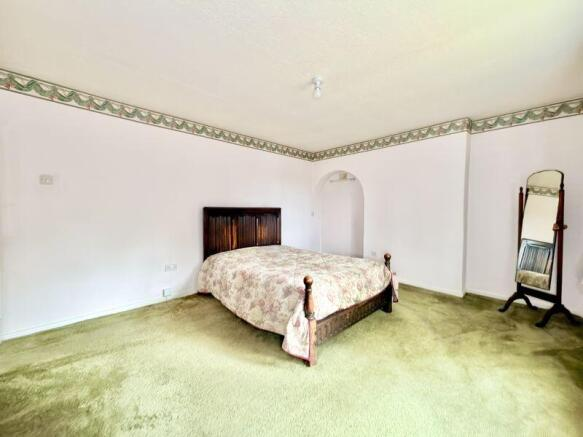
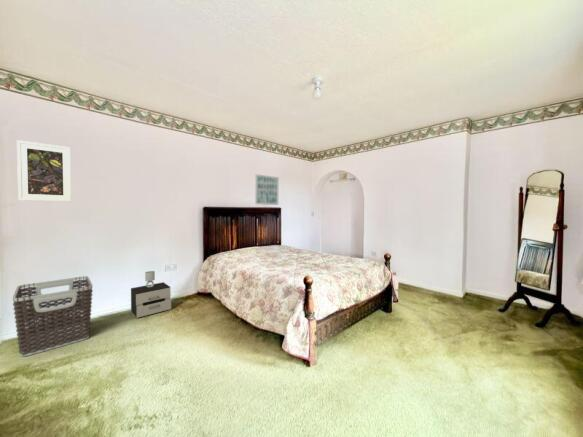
+ nightstand [130,270,172,319]
+ wall art [254,173,280,206]
+ clothes hamper [12,275,94,358]
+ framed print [16,139,73,203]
